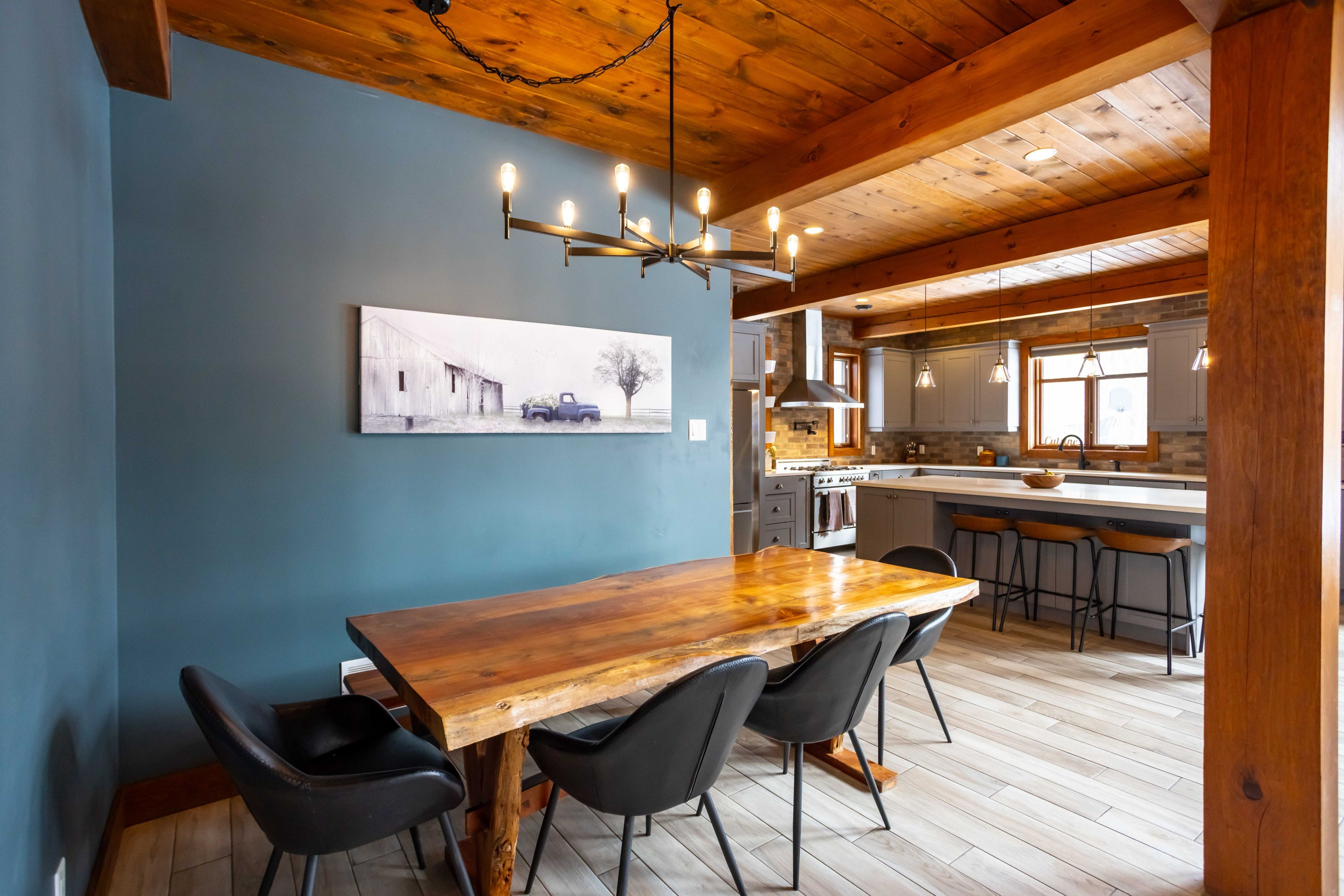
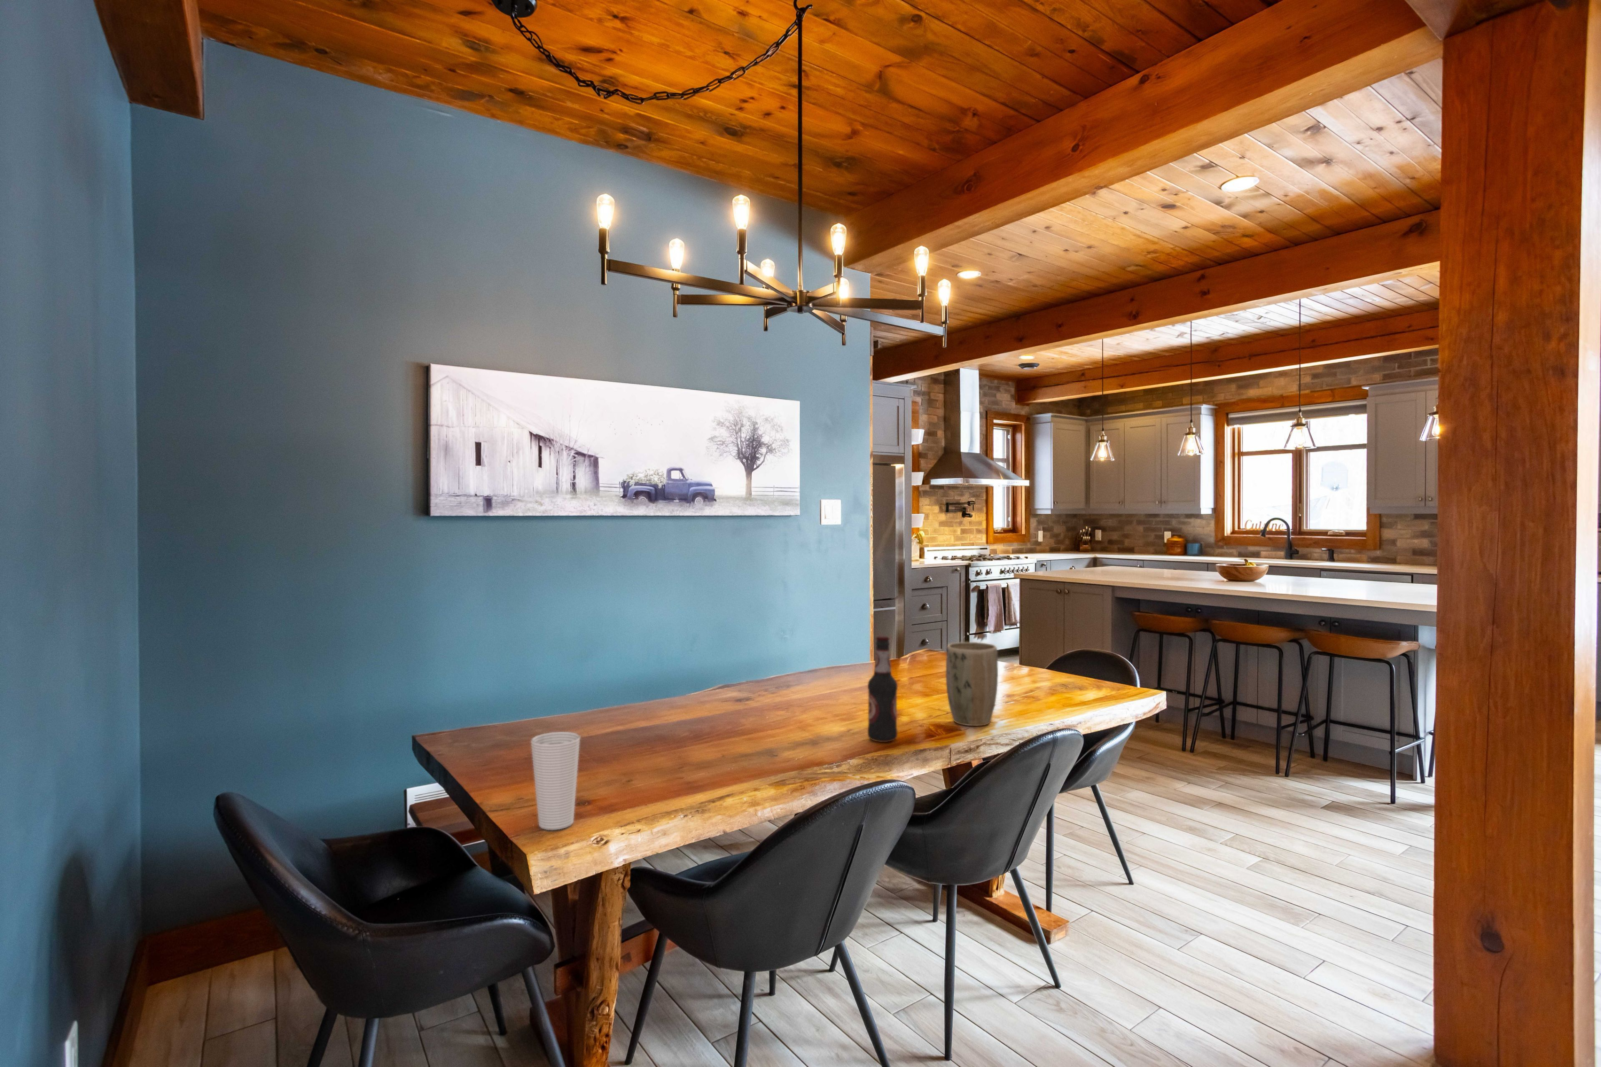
+ bottle [867,636,898,742]
+ plant pot [946,642,998,726]
+ cup [530,731,580,830]
